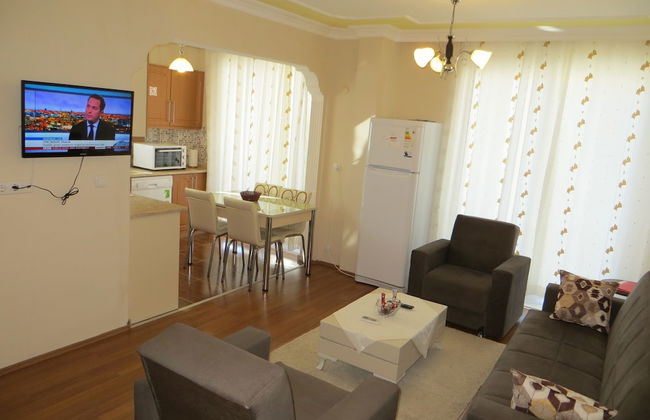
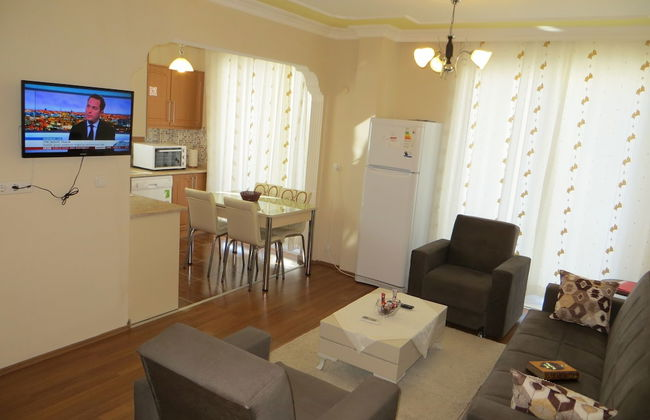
+ hardback book [525,359,582,381]
